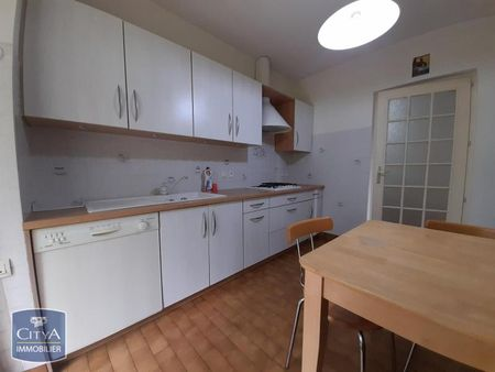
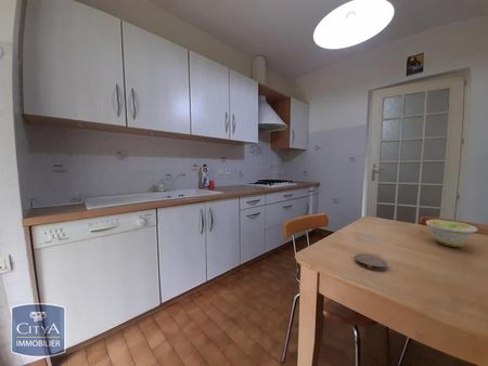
+ coaster [354,252,388,272]
+ bowl [425,219,479,248]
